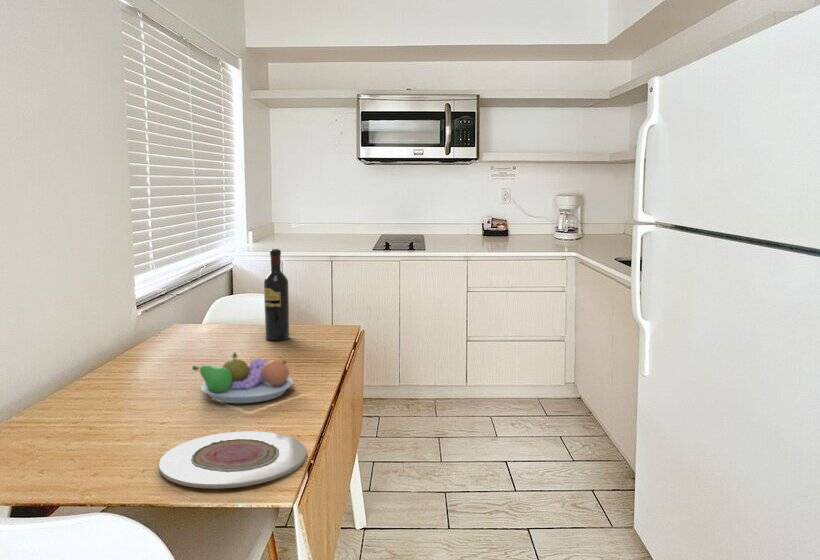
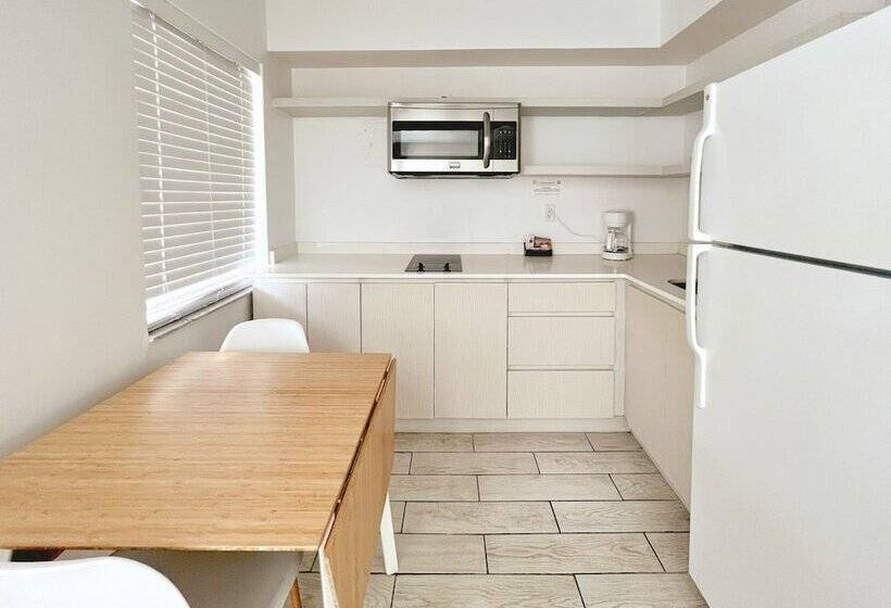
- fruit bowl [191,351,294,404]
- wine bottle [263,248,290,341]
- plate [158,431,307,490]
